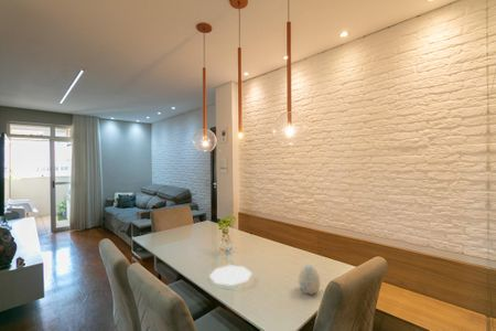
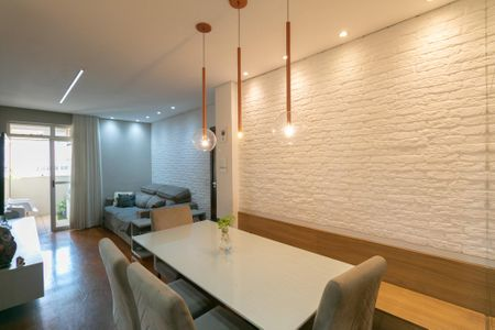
- plate [208,264,254,287]
- decorative egg [298,264,321,296]
